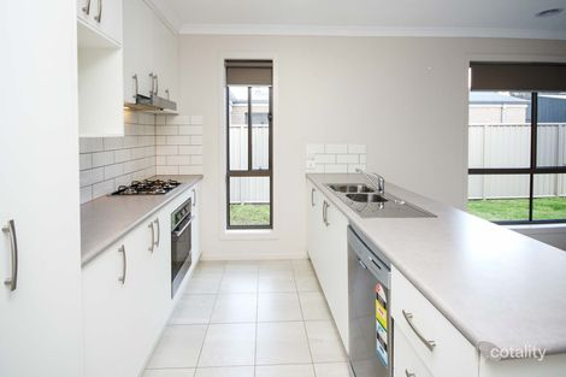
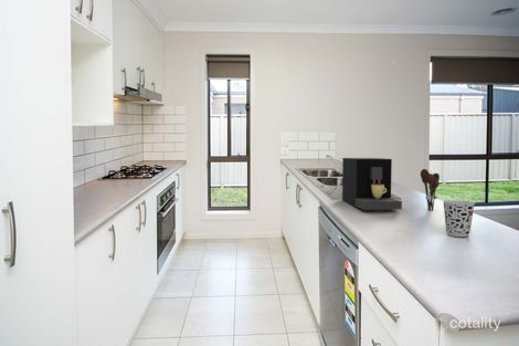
+ utensil holder [420,168,441,212]
+ cup [442,199,476,238]
+ coffee maker [341,157,403,211]
